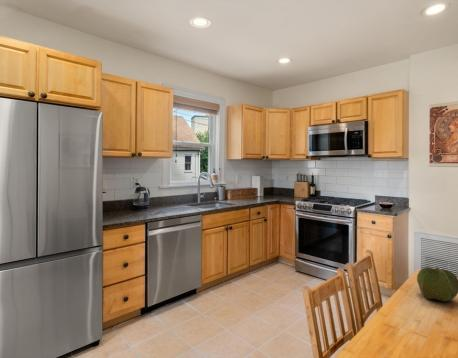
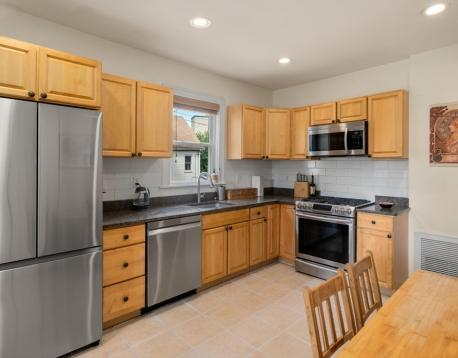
- cabbage [416,266,458,302]
